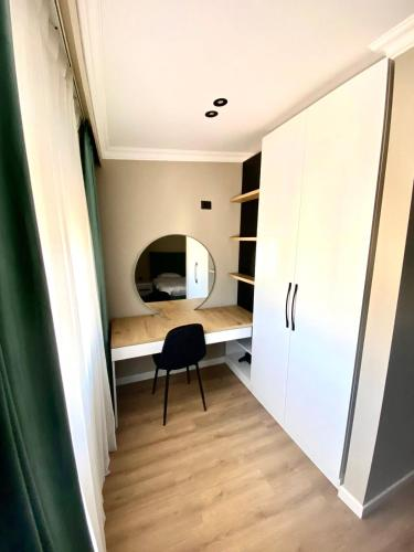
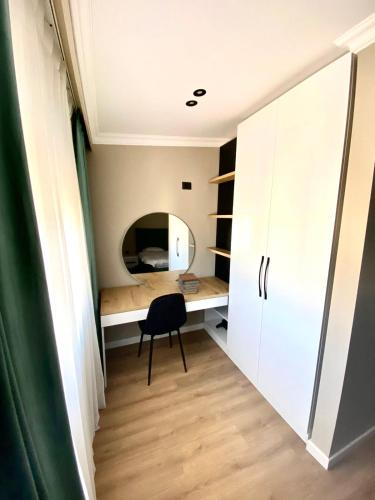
+ book stack [177,272,201,295]
